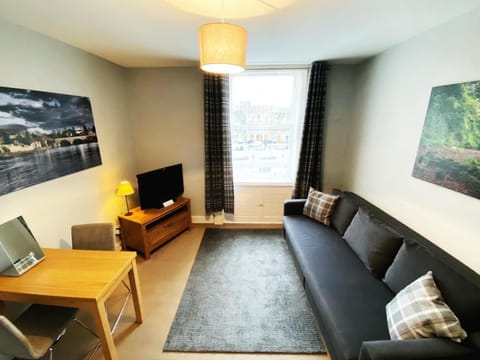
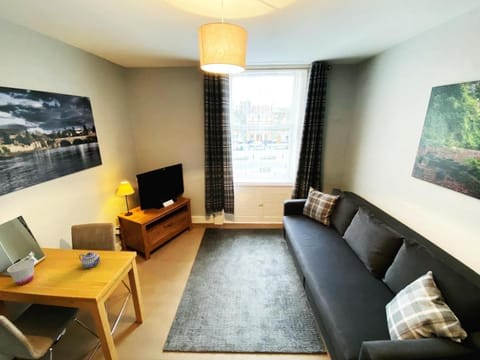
+ teapot [78,251,102,269]
+ cup [6,259,35,286]
